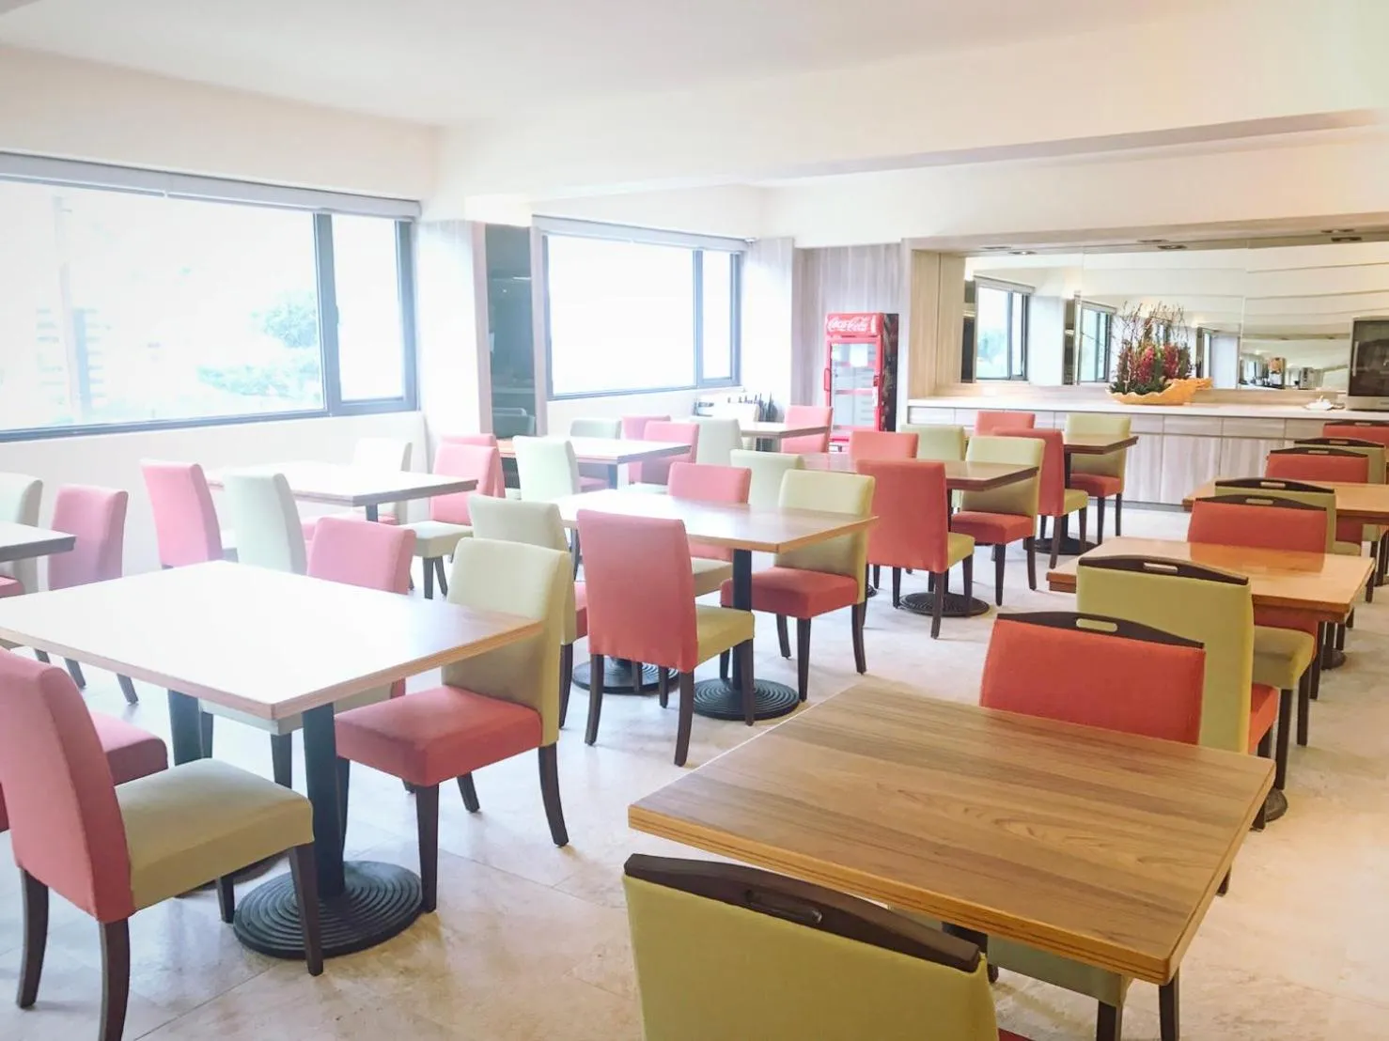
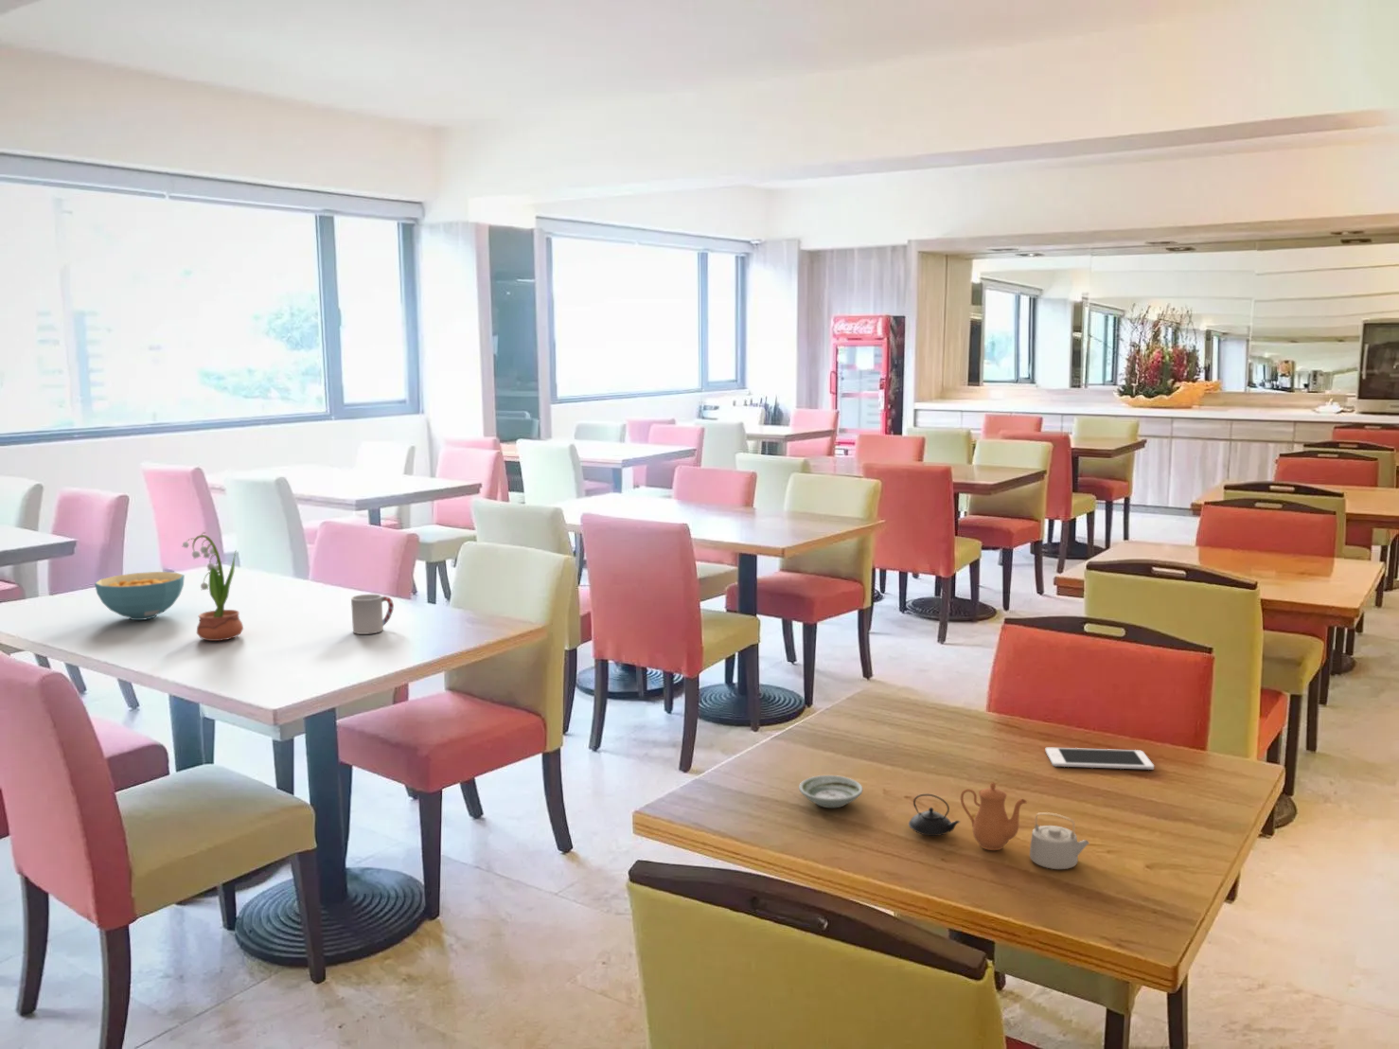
+ potted flower [181,531,245,642]
+ cup [350,594,394,636]
+ cereal bowl [94,571,185,621]
+ cell phone [1045,747,1154,770]
+ teapot [908,781,1091,870]
+ saucer [798,775,864,809]
